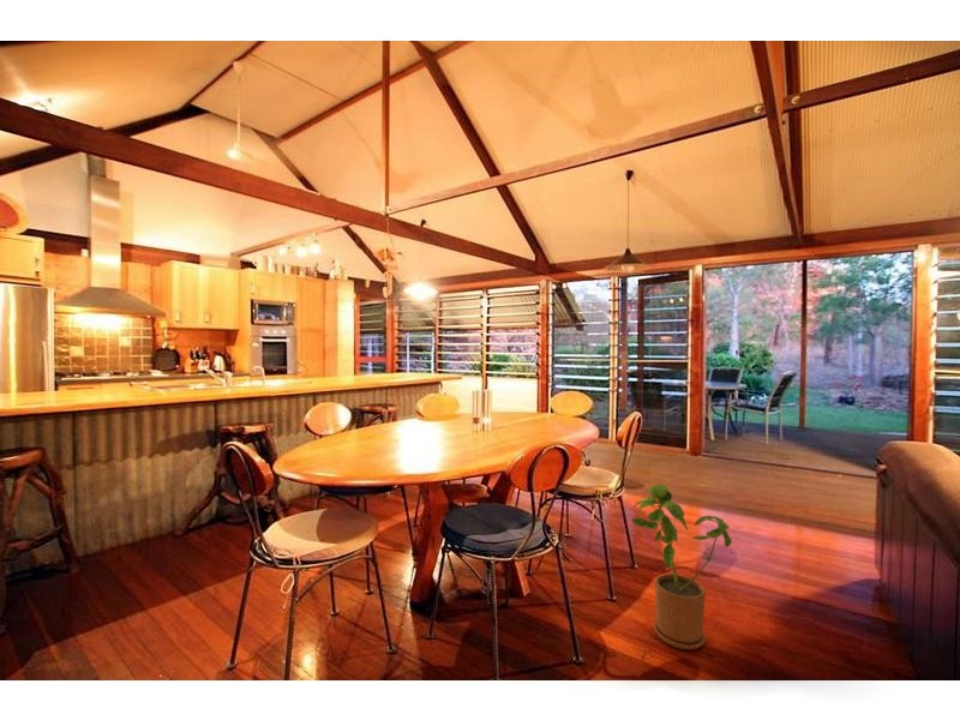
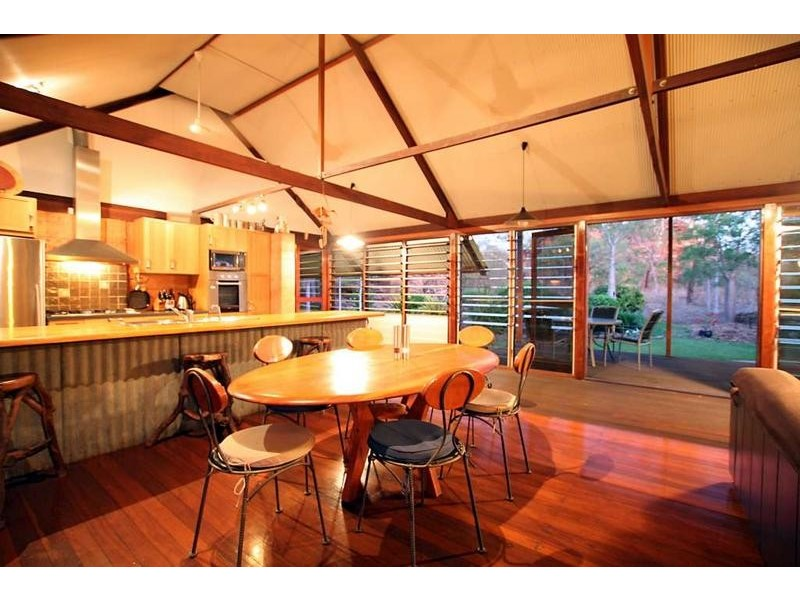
- house plant [630,484,733,650]
